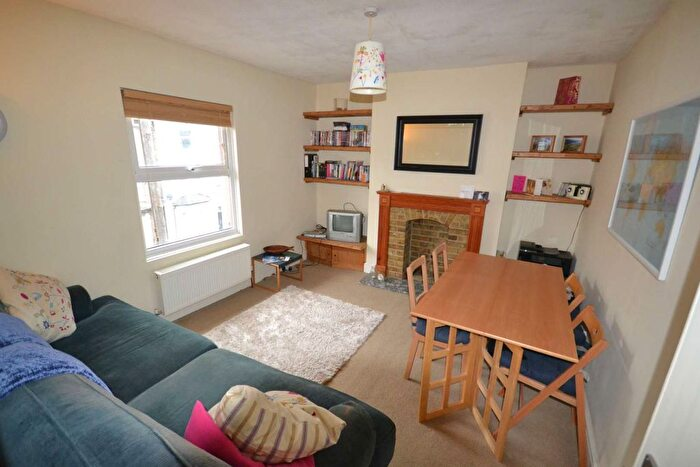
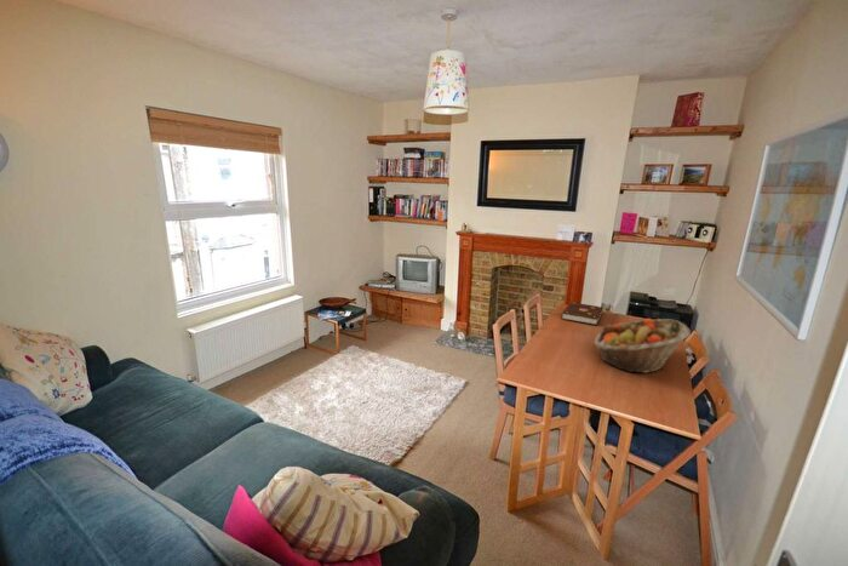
+ fruit basket [592,318,692,375]
+ book [560,302,605,326]
